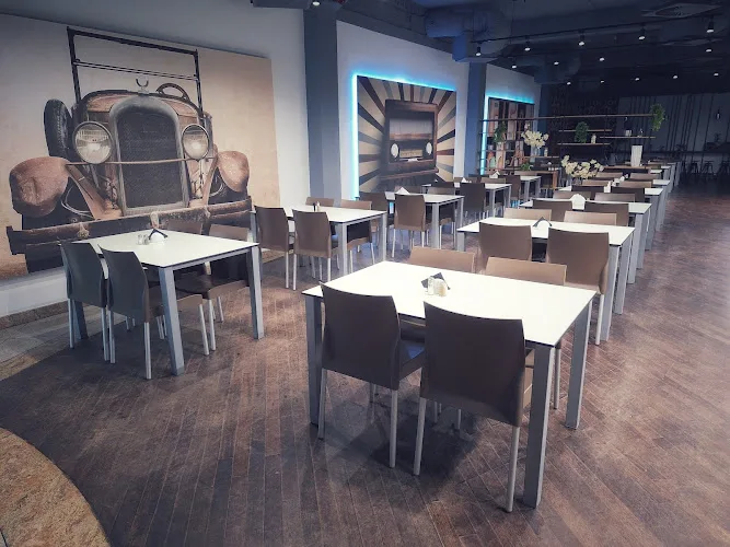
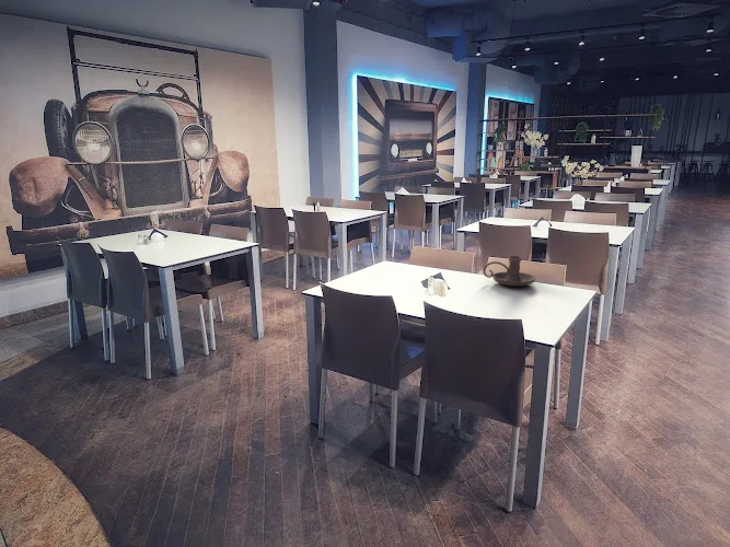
+ candle holder [483,255,536,287]
